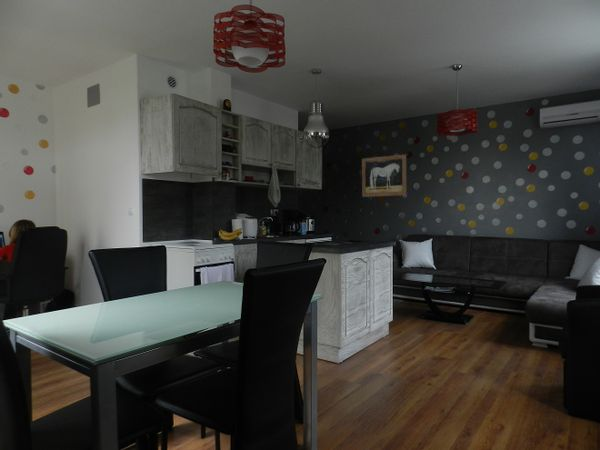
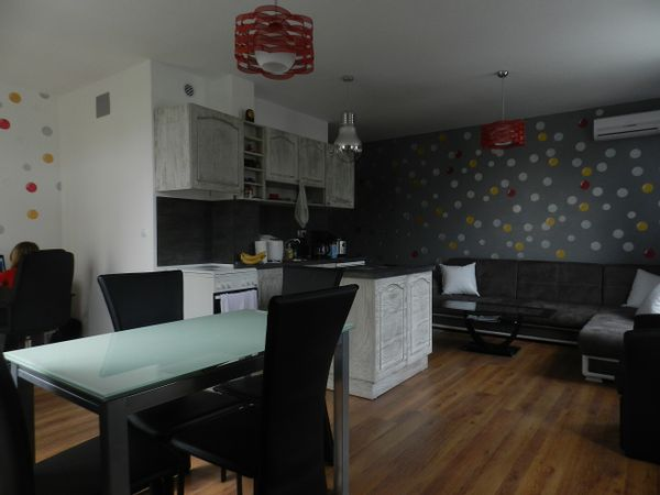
- wall art [361,154,407,198]
